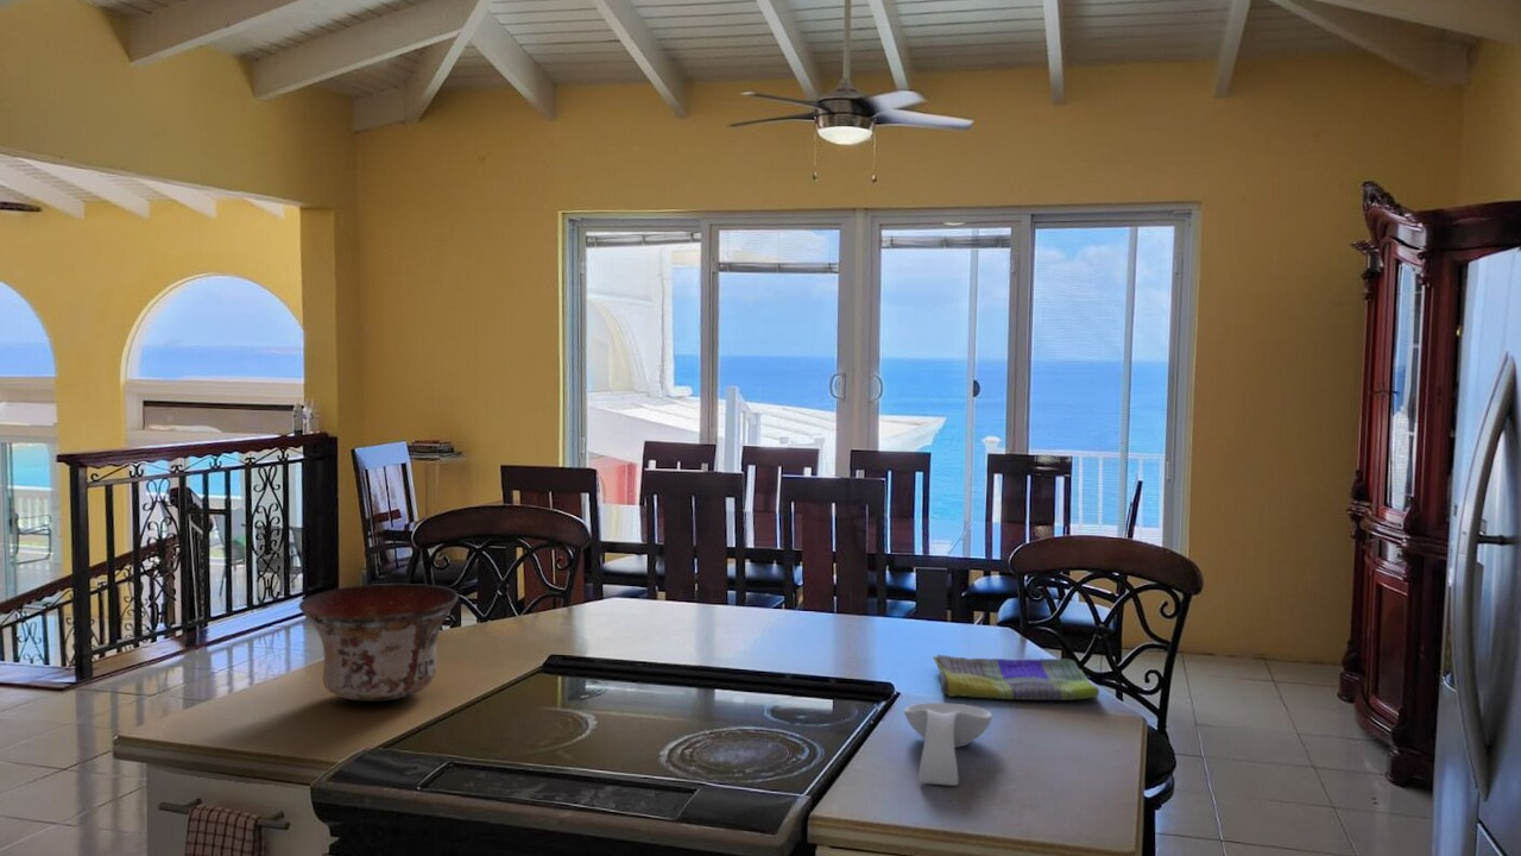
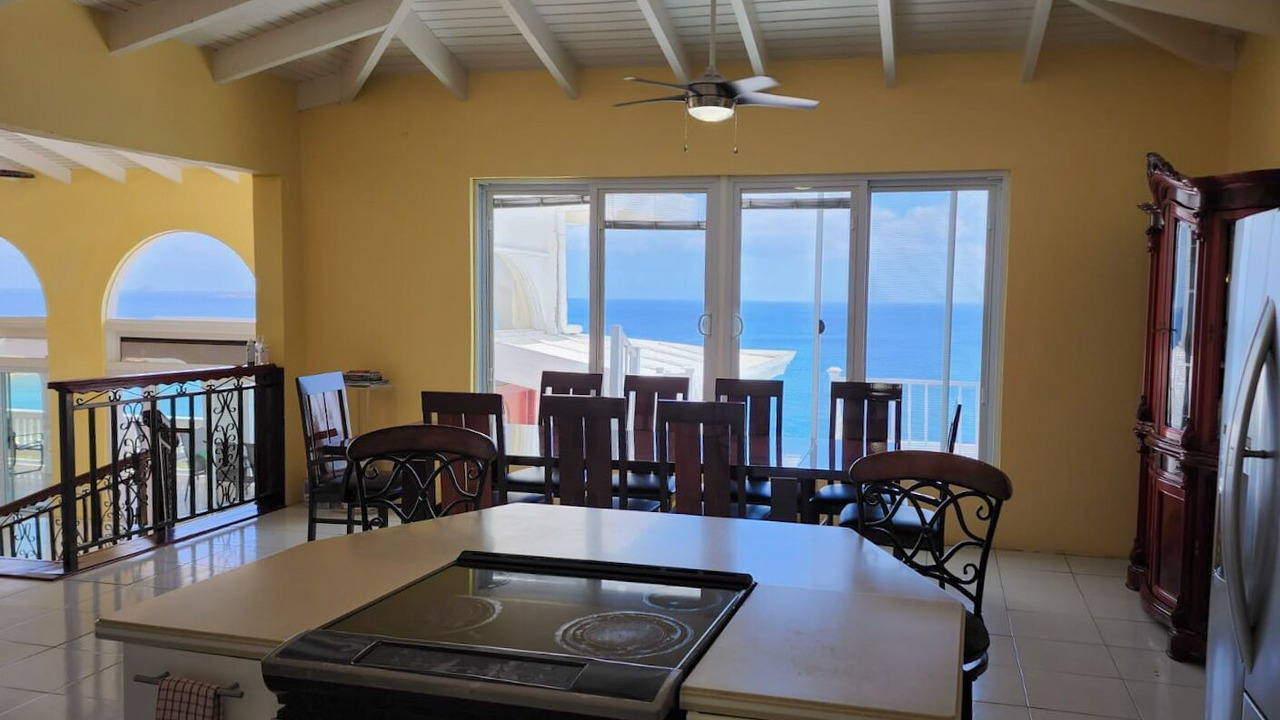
- bowl [297,583,460,703]
- dish towel [932,654,1100,701]
- spoon rest [903,701,993,787]
